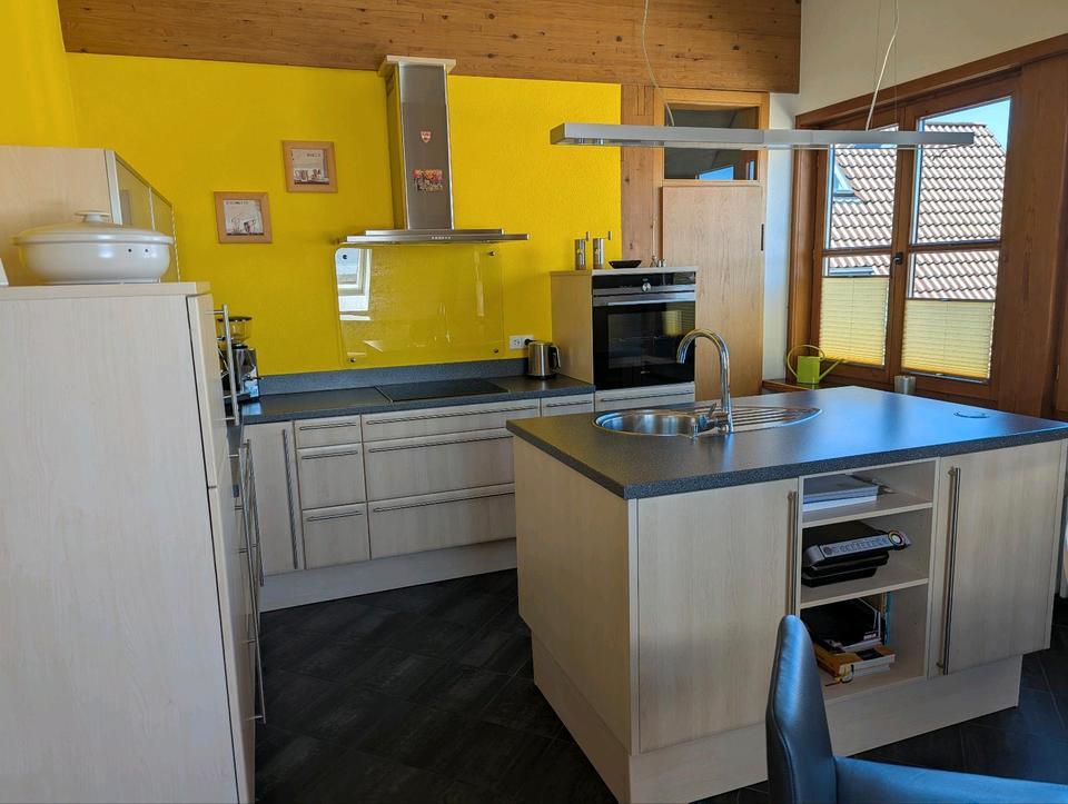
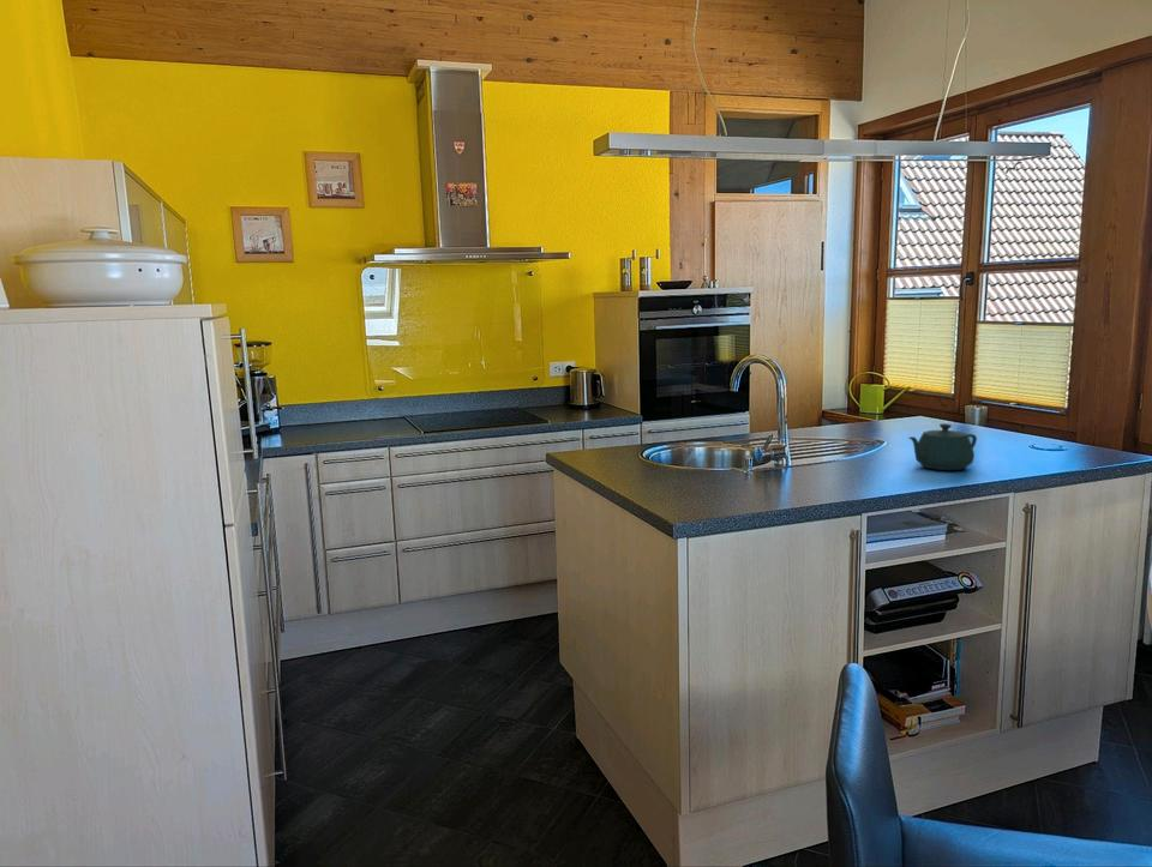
+ teapot [908,422,978,471]
